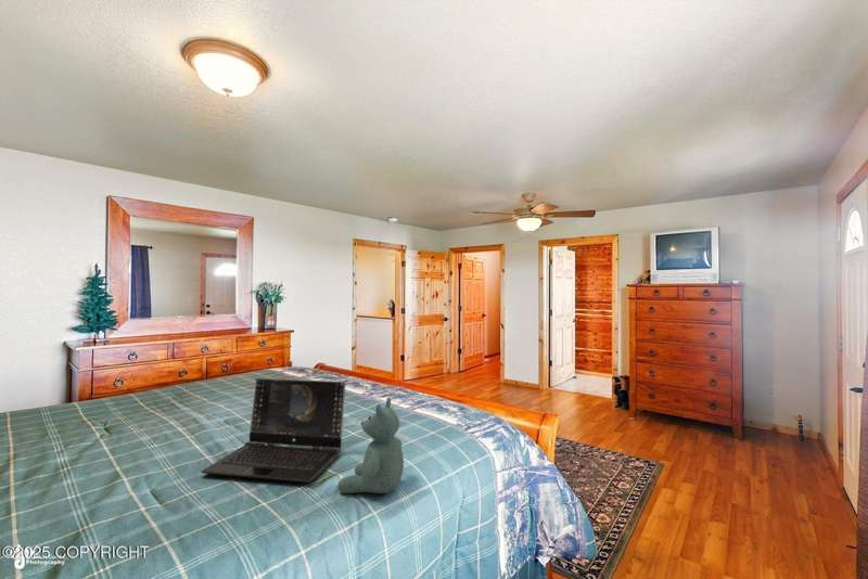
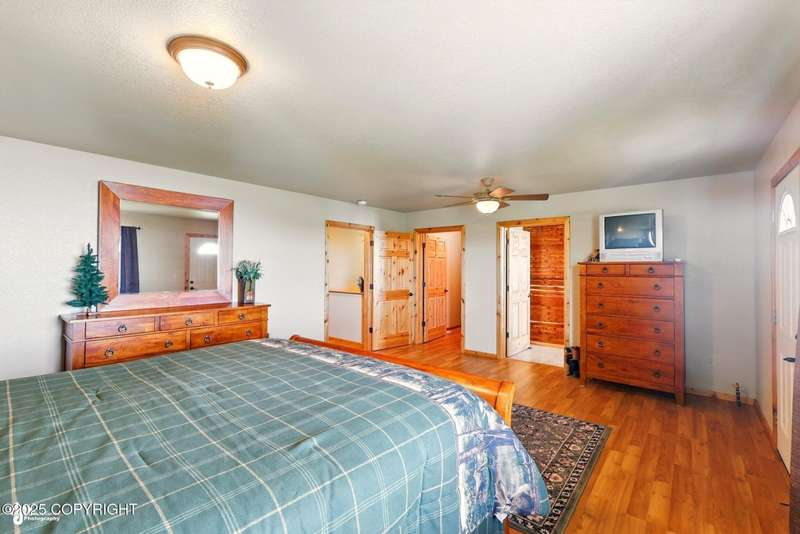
- laptop [201,377,347,484]
- stuffed bear [336,397,405,494]
